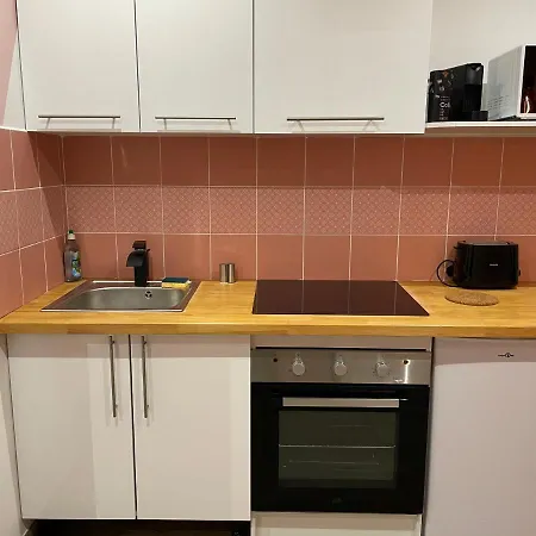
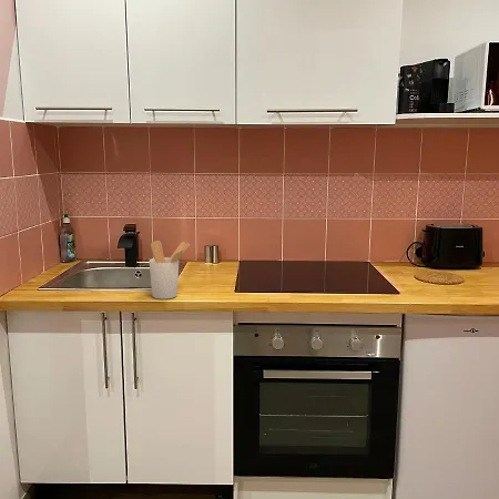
+ utensil holder [149,240,191,301]
